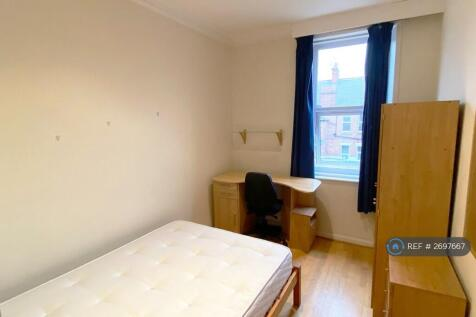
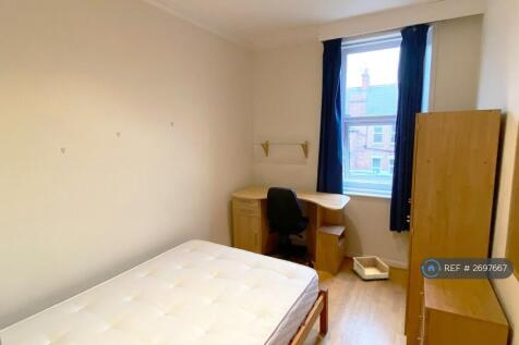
+ storage bin [352,256,390,280]
